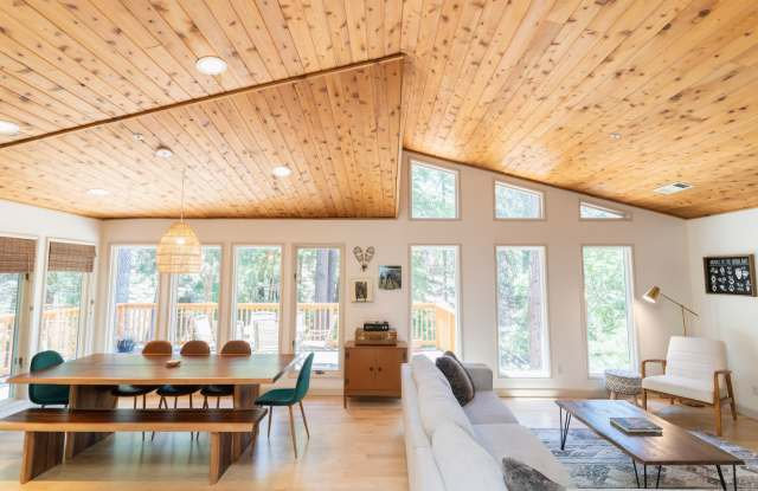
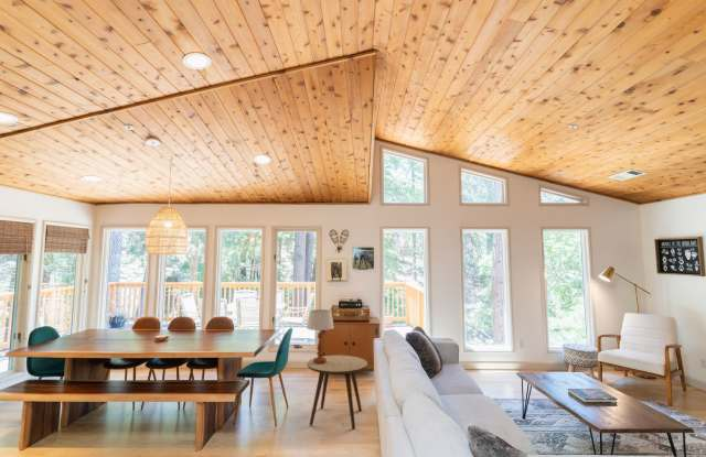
+ side table [306,355,368,431]
+ table lamp [306,308,335,363]
